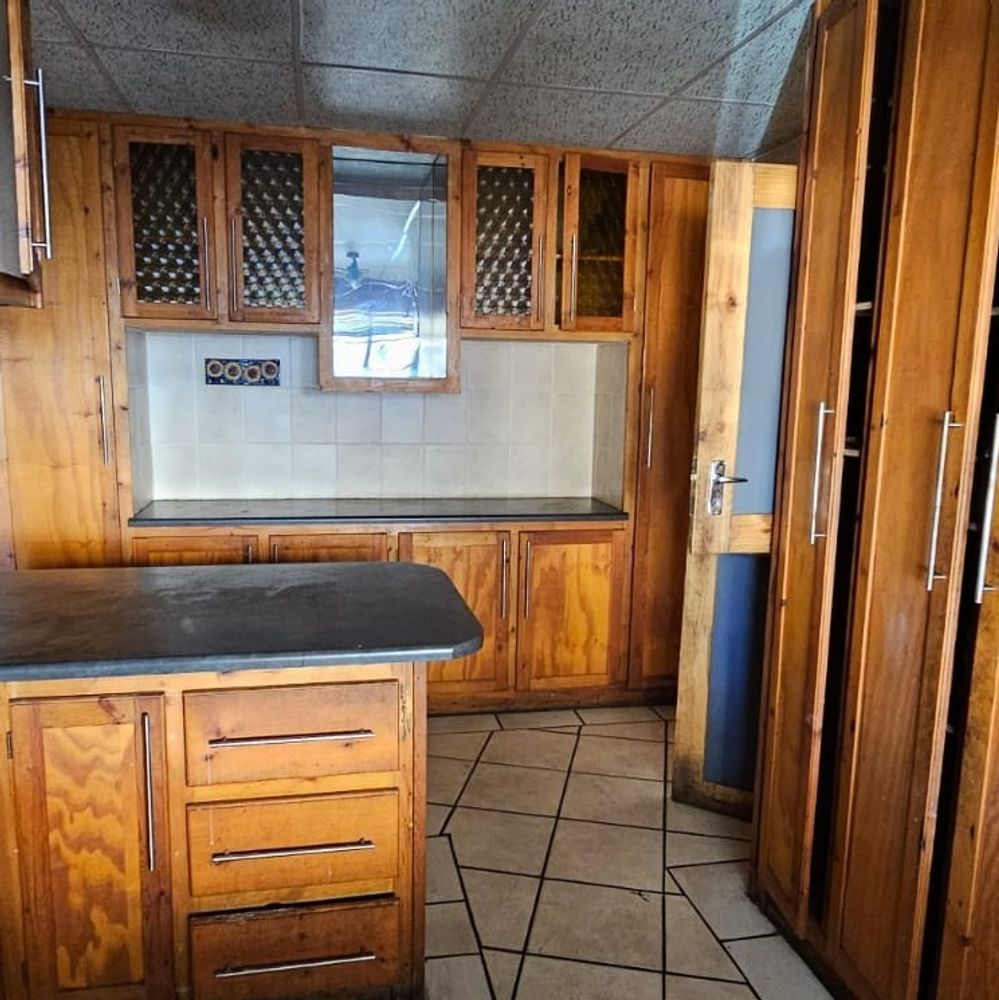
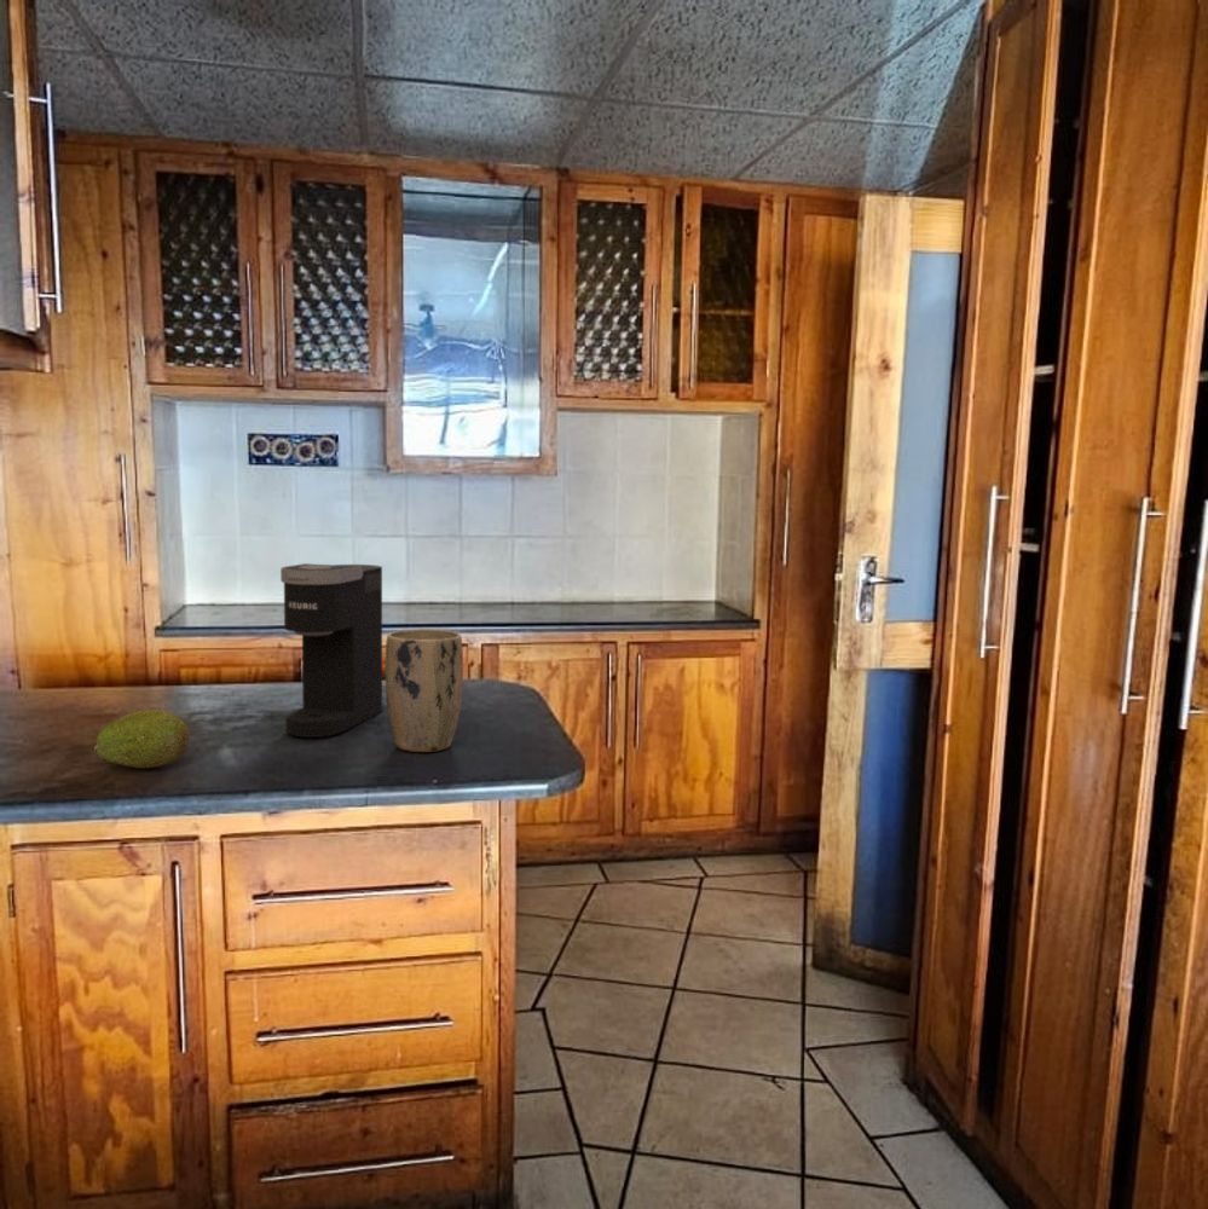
+ coffee maker [279,562,383,739]
+ plant pot [385,627,464,753]
+ fruit [93,708,190,769]
